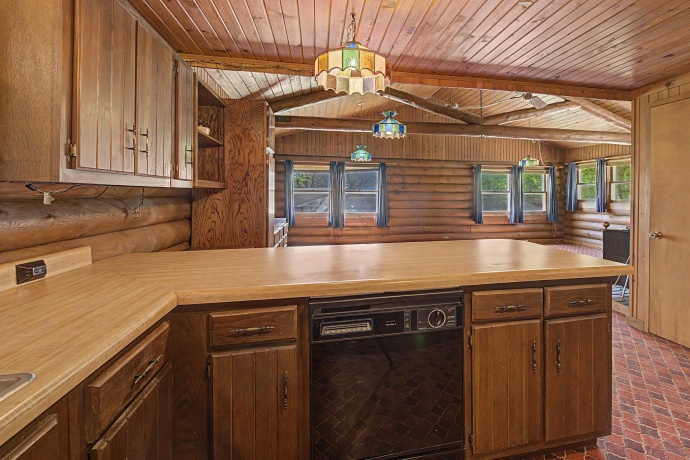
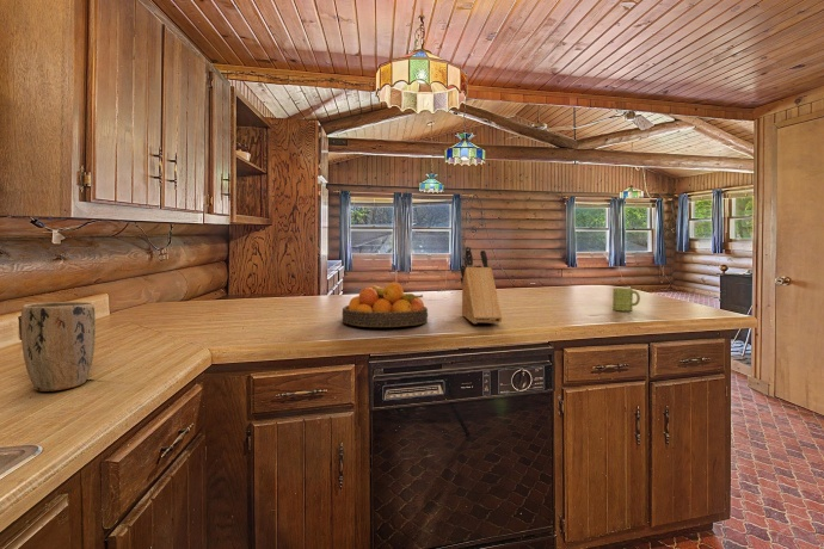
+ knife block [460,246,503,325]
+ mug [611,286,641,313]
+ plant pot [20,301,97,393]
+ fruit bowl [342,282,429,328]
